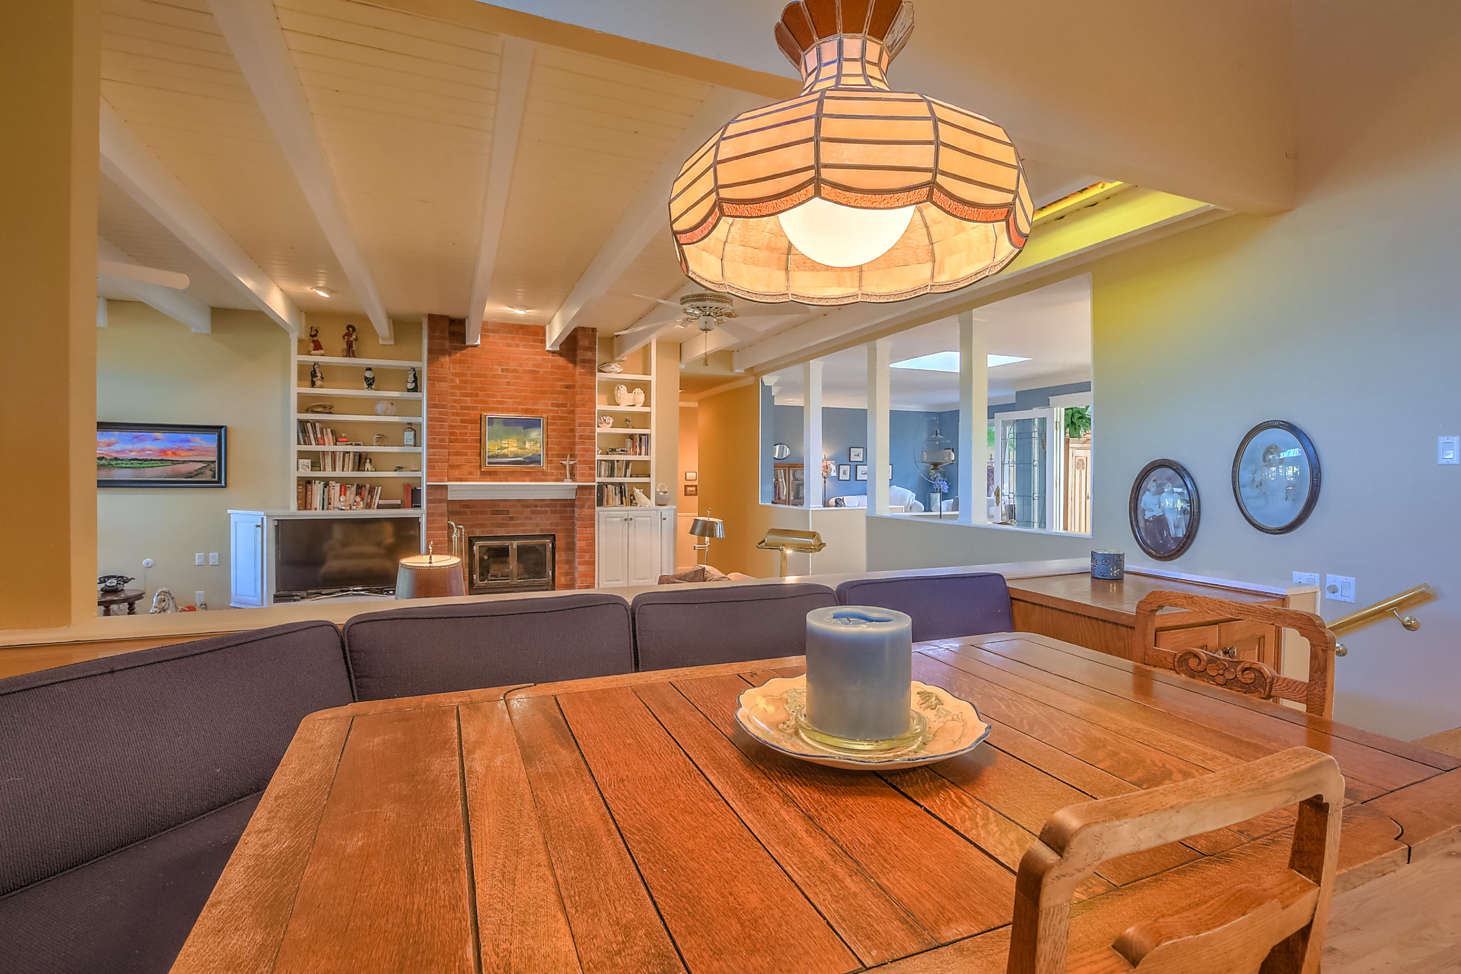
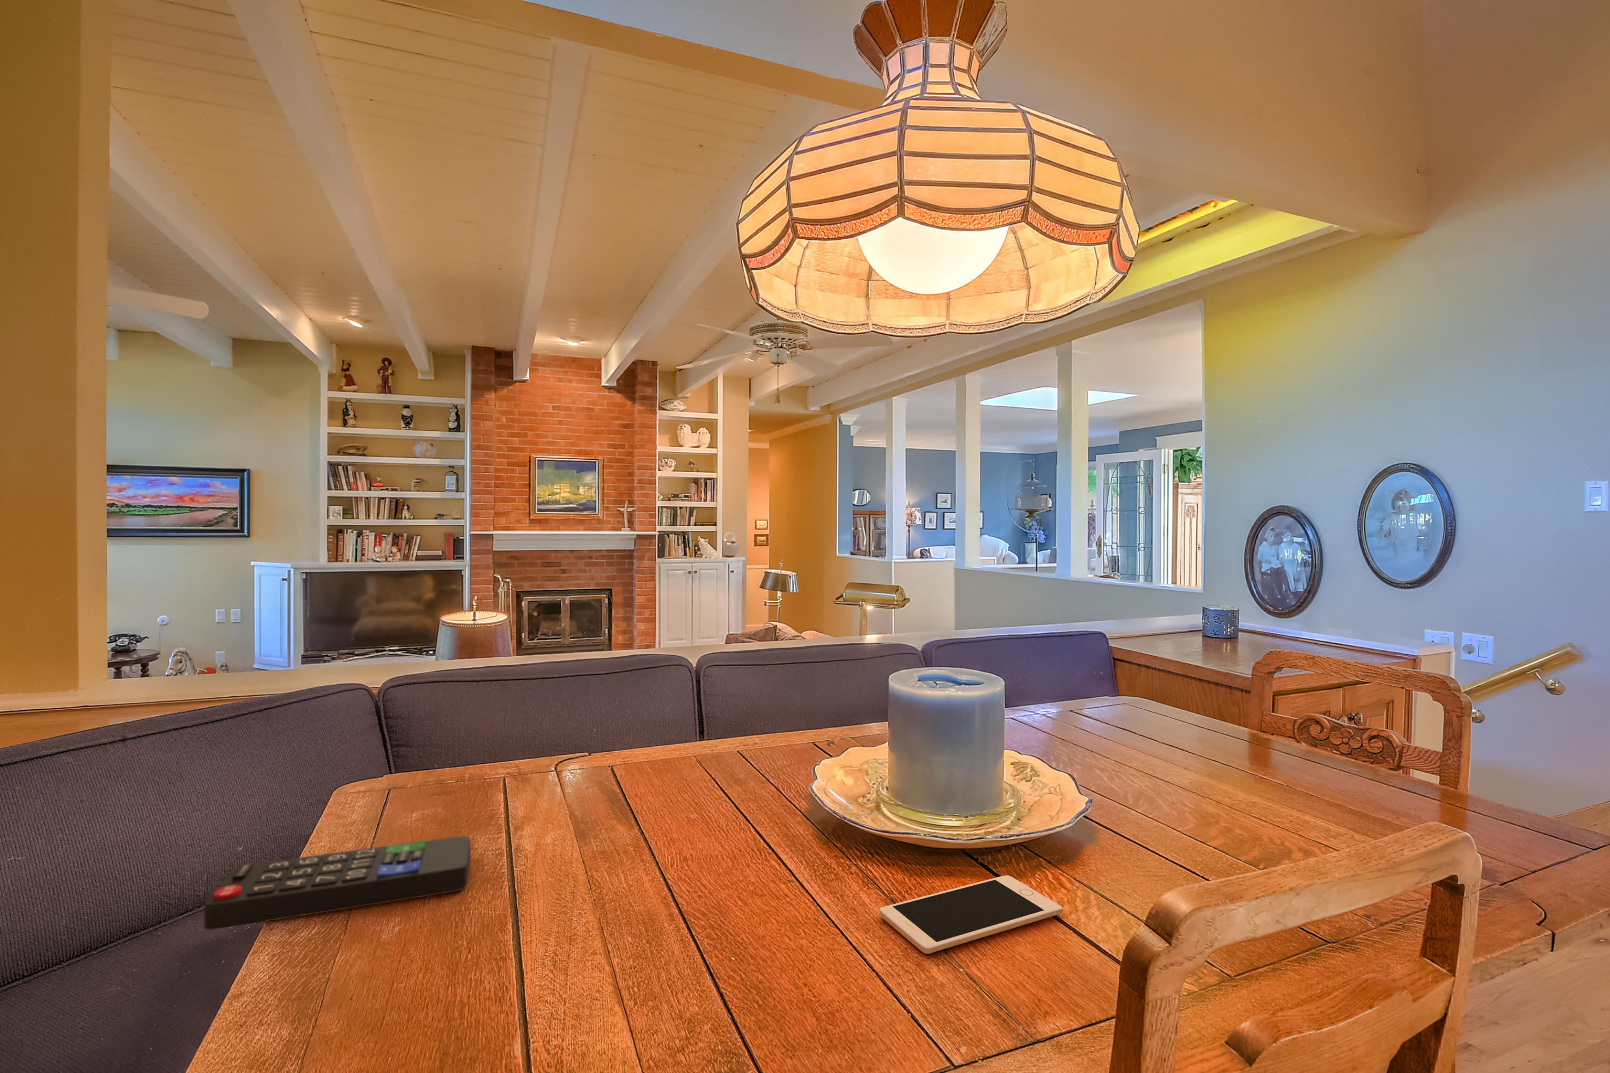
+ remote control [204,836,471,930]
+ cell phone [879,875,1063,954]
